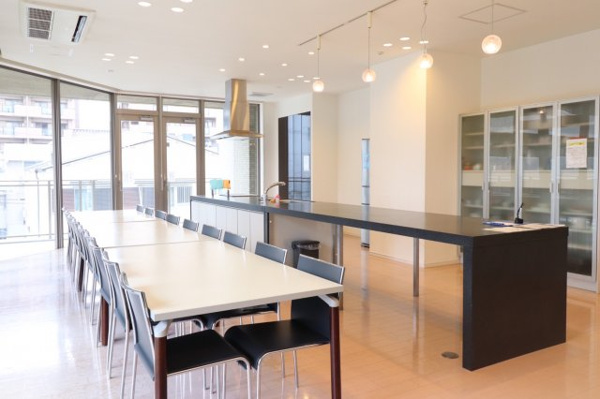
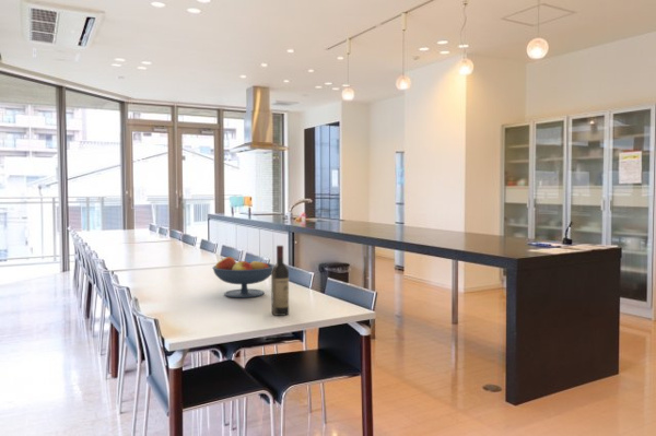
+ fruit bowl [211,256,274,299]
+ wine bottle [270,244,290,317]
